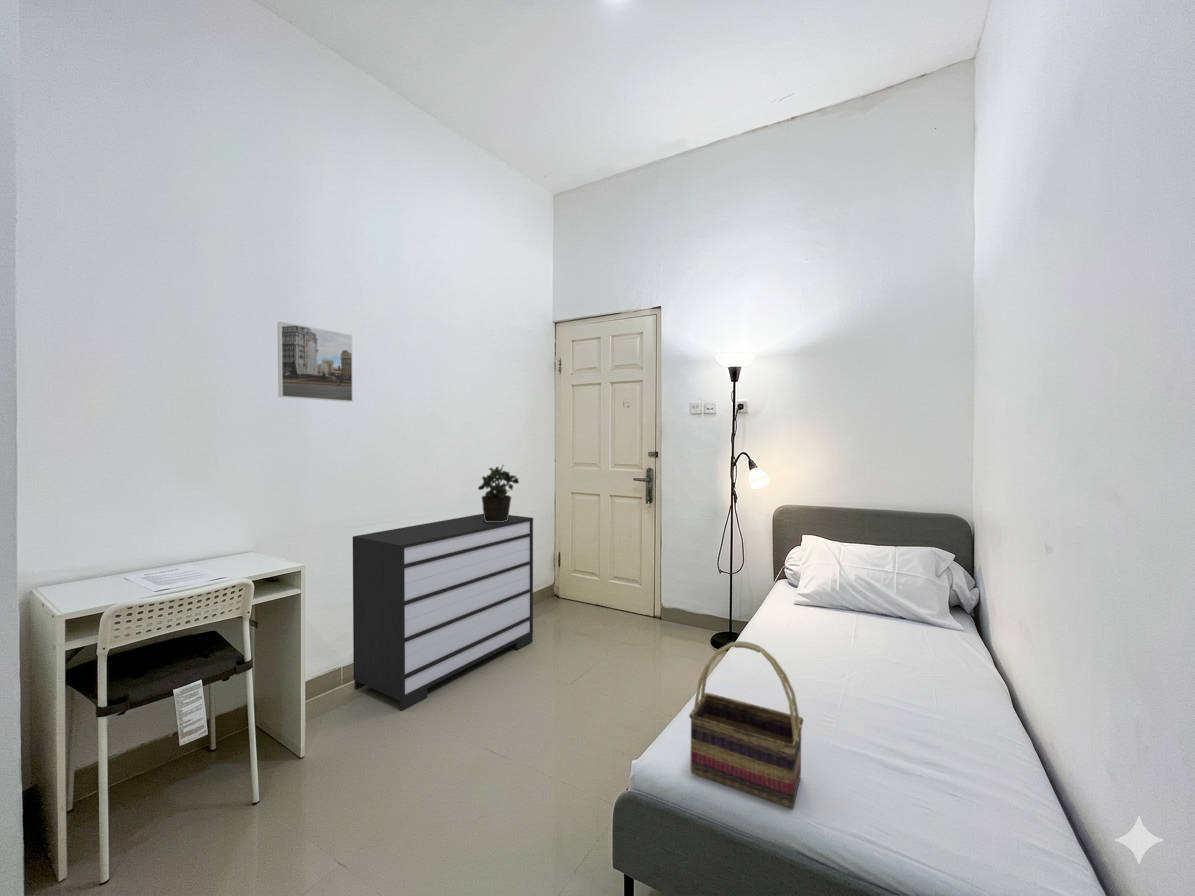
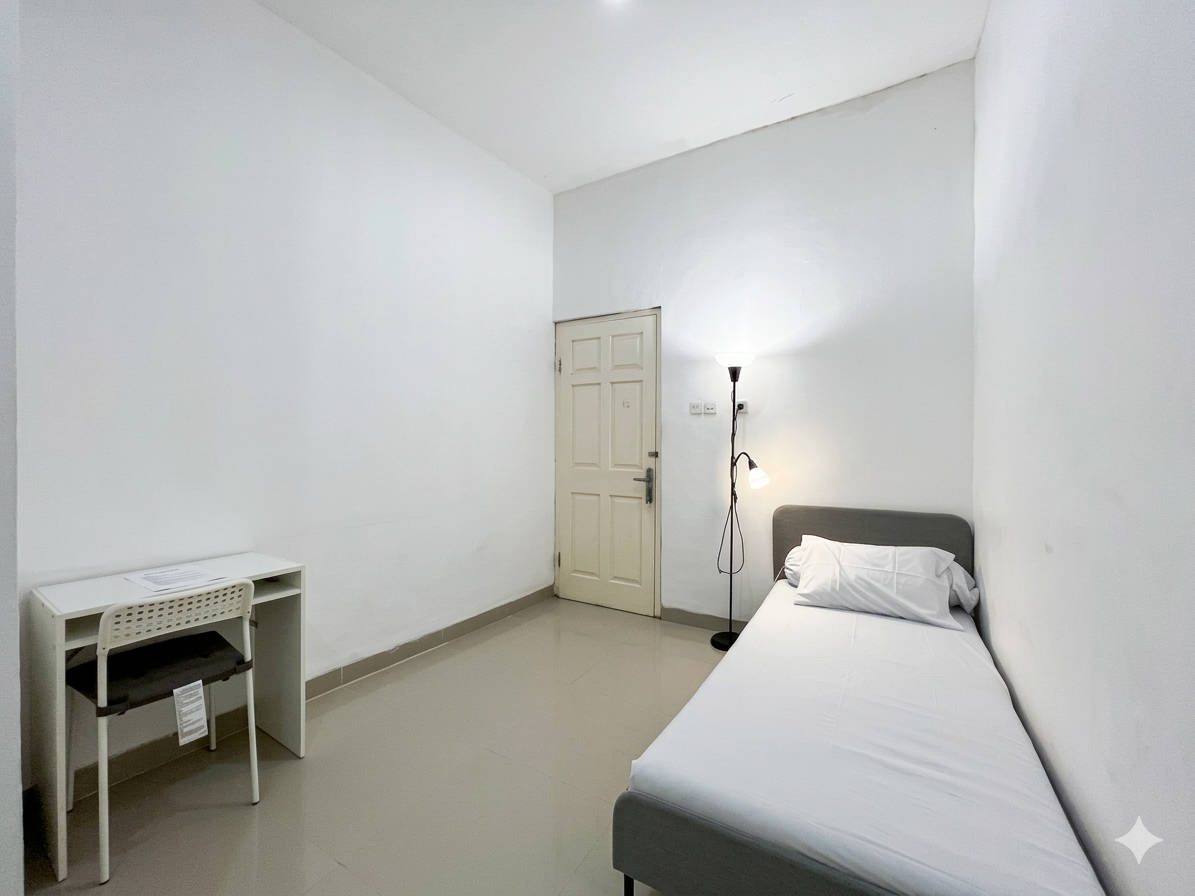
- potted plant [477,464,520,522]
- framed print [277,321,354,403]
- dresser [352,513,534,712]
- woven basket [688,640,804,809]
